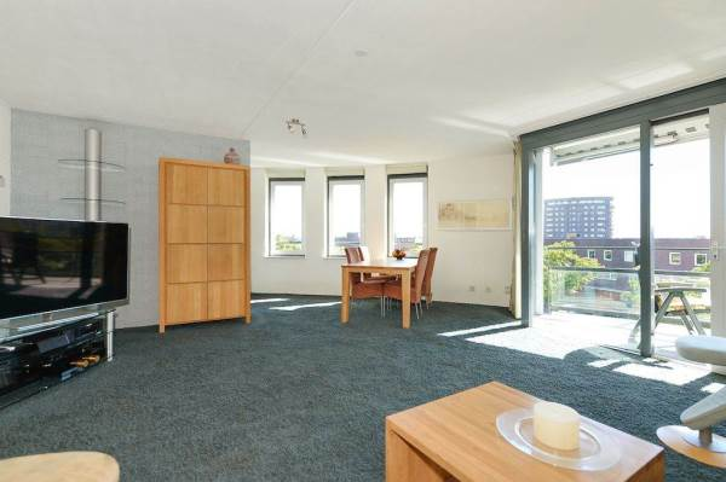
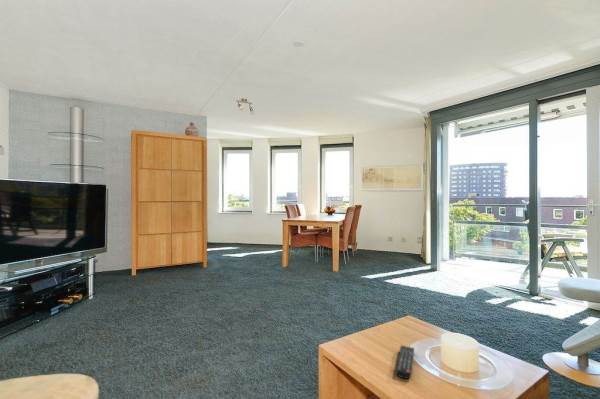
+ remote control [394,344,415,380]
